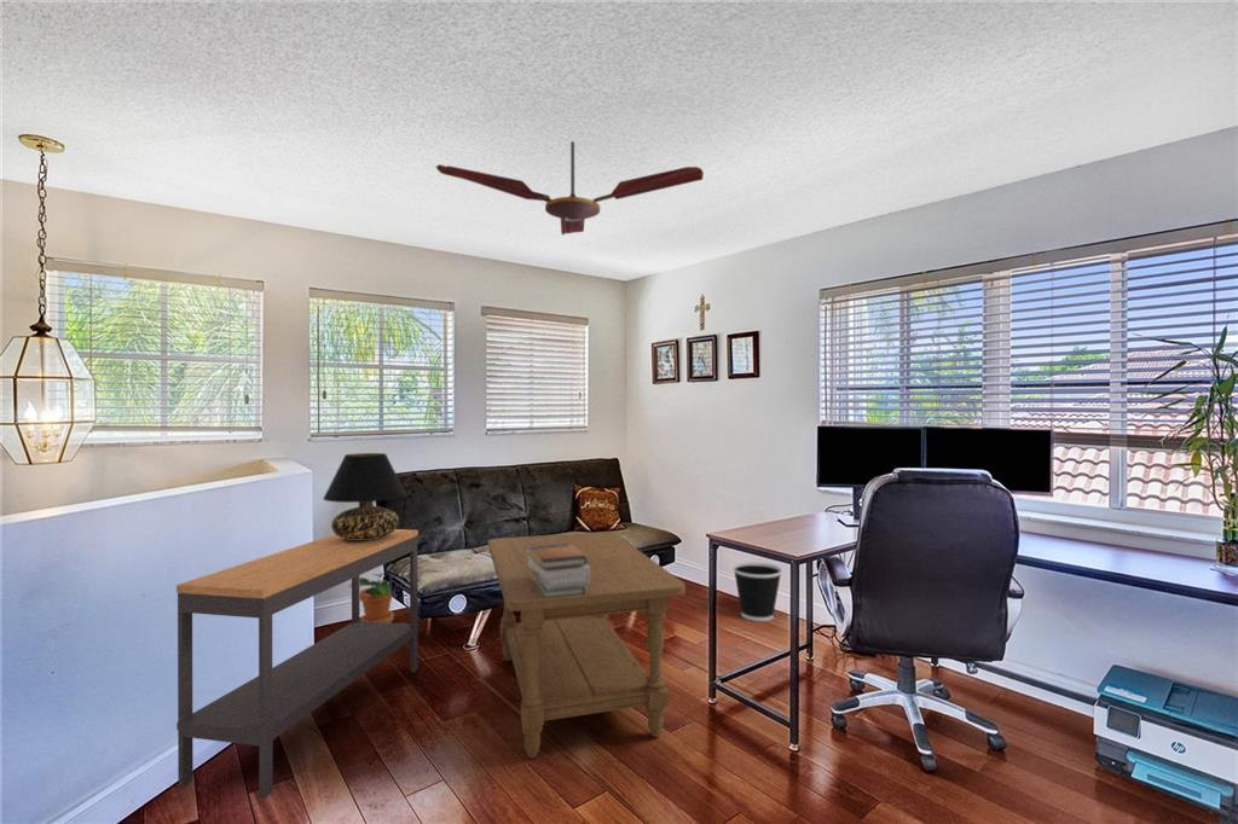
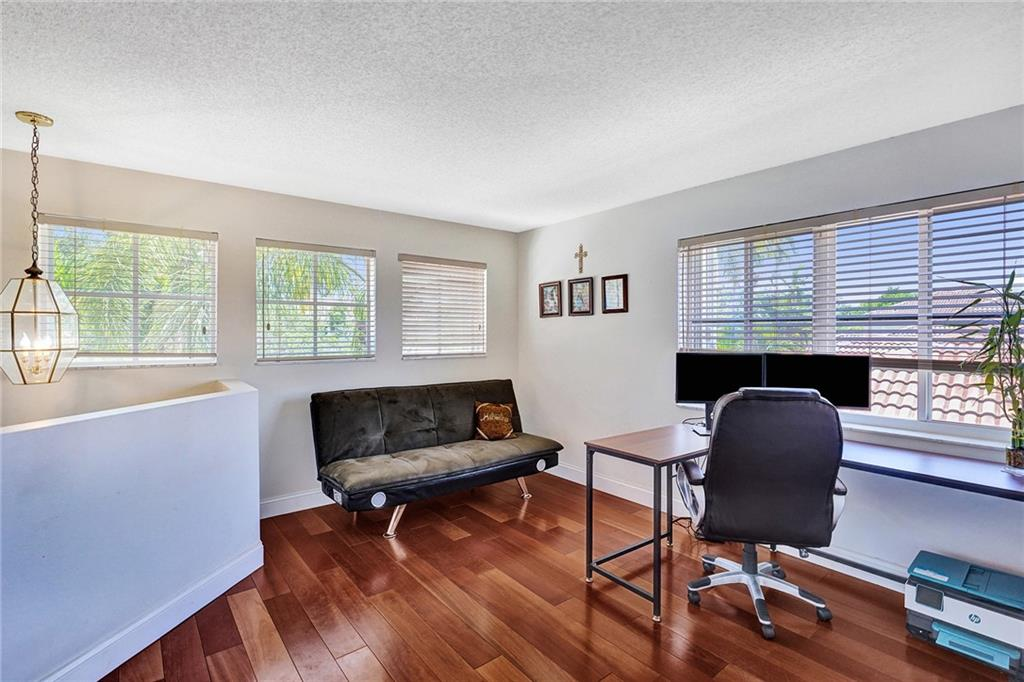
- ceiling fan [435,140,705,237]
- table lamp [322,452,407,540]
- potted plant [348,571,395,622]
- book stack [527,542,589,598]
- console table [175,528,420,800]
- coffee table [487,530,687,760]
- wastebasket [731,561,783,622]
